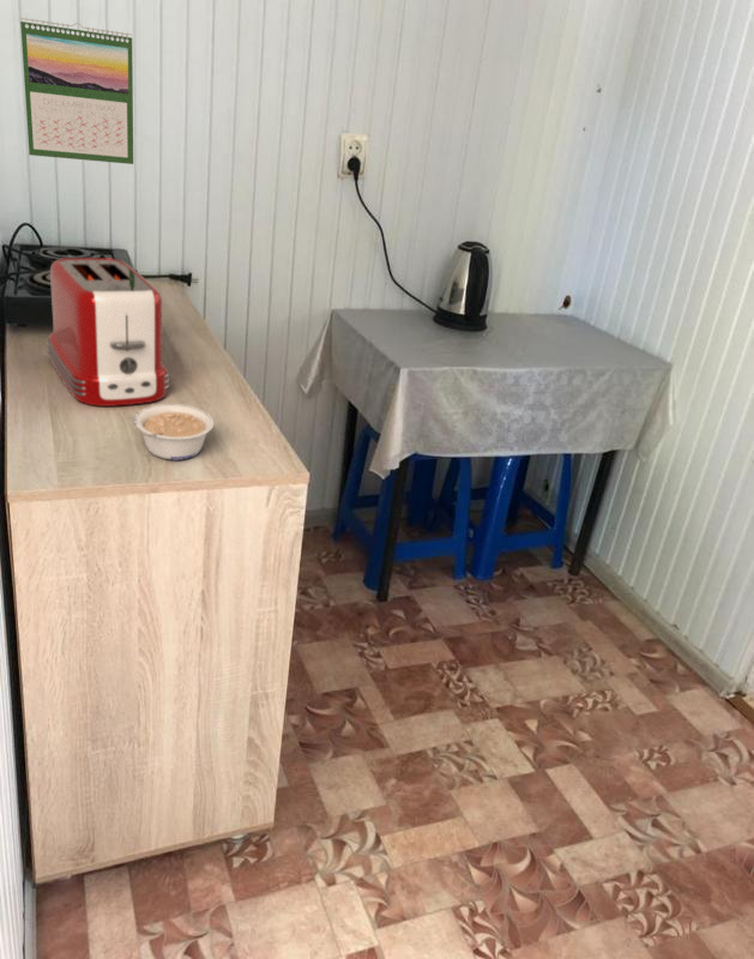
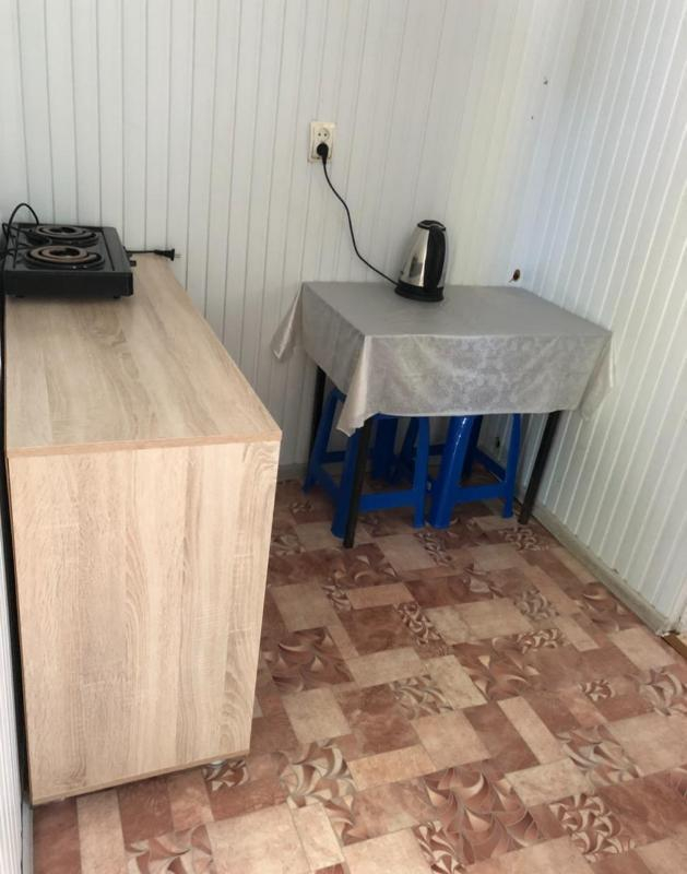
- calendar [19,17,134,165]
- toaster [46,257,170,408]
- legume [133,403,215,462]
